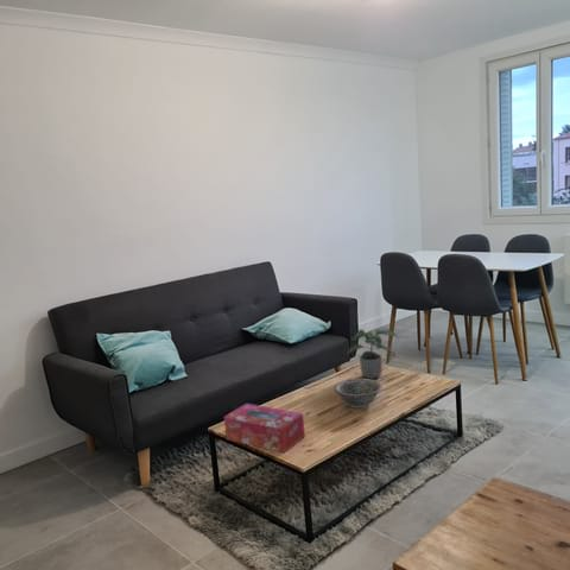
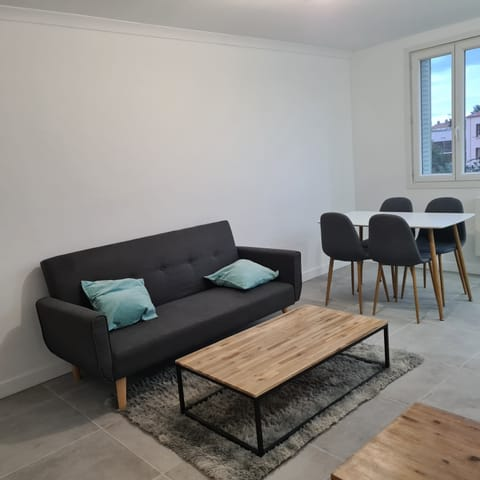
- decorative bowl [334,378,384,408]
- tissue box [223,403,306,454]
- potted plant [346,329,399,380]
